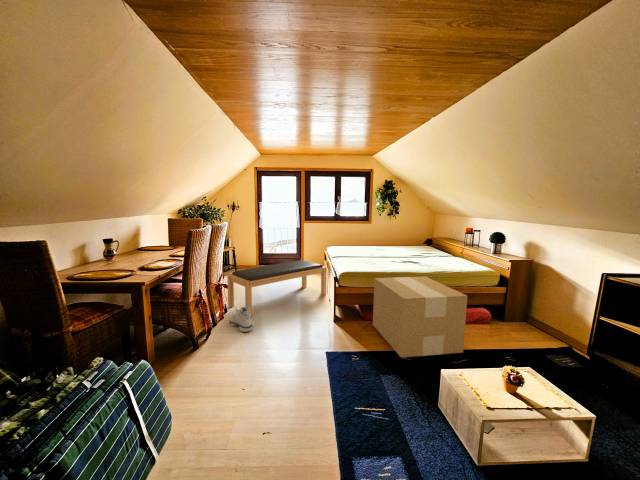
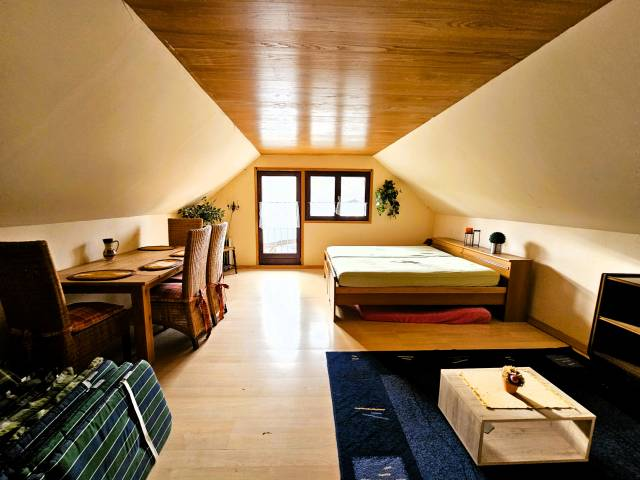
- bench [226,259,328,317]
- cardboard box [372,276,468,359]
- sneaker [228,306,253,333]
